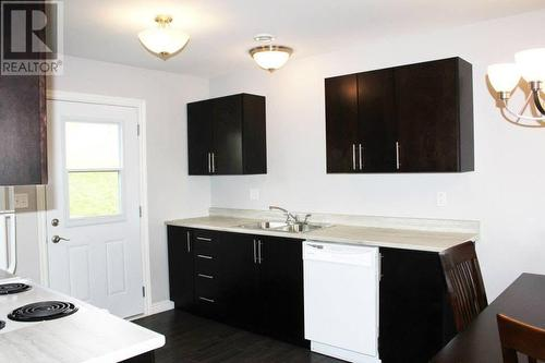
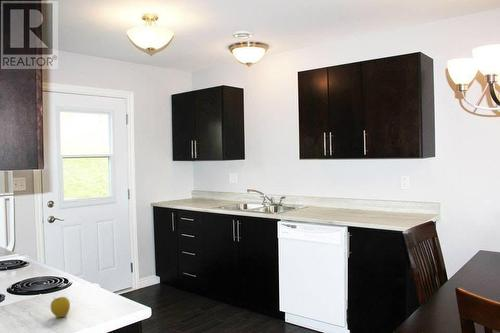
+ apple [50,296,71,319]
